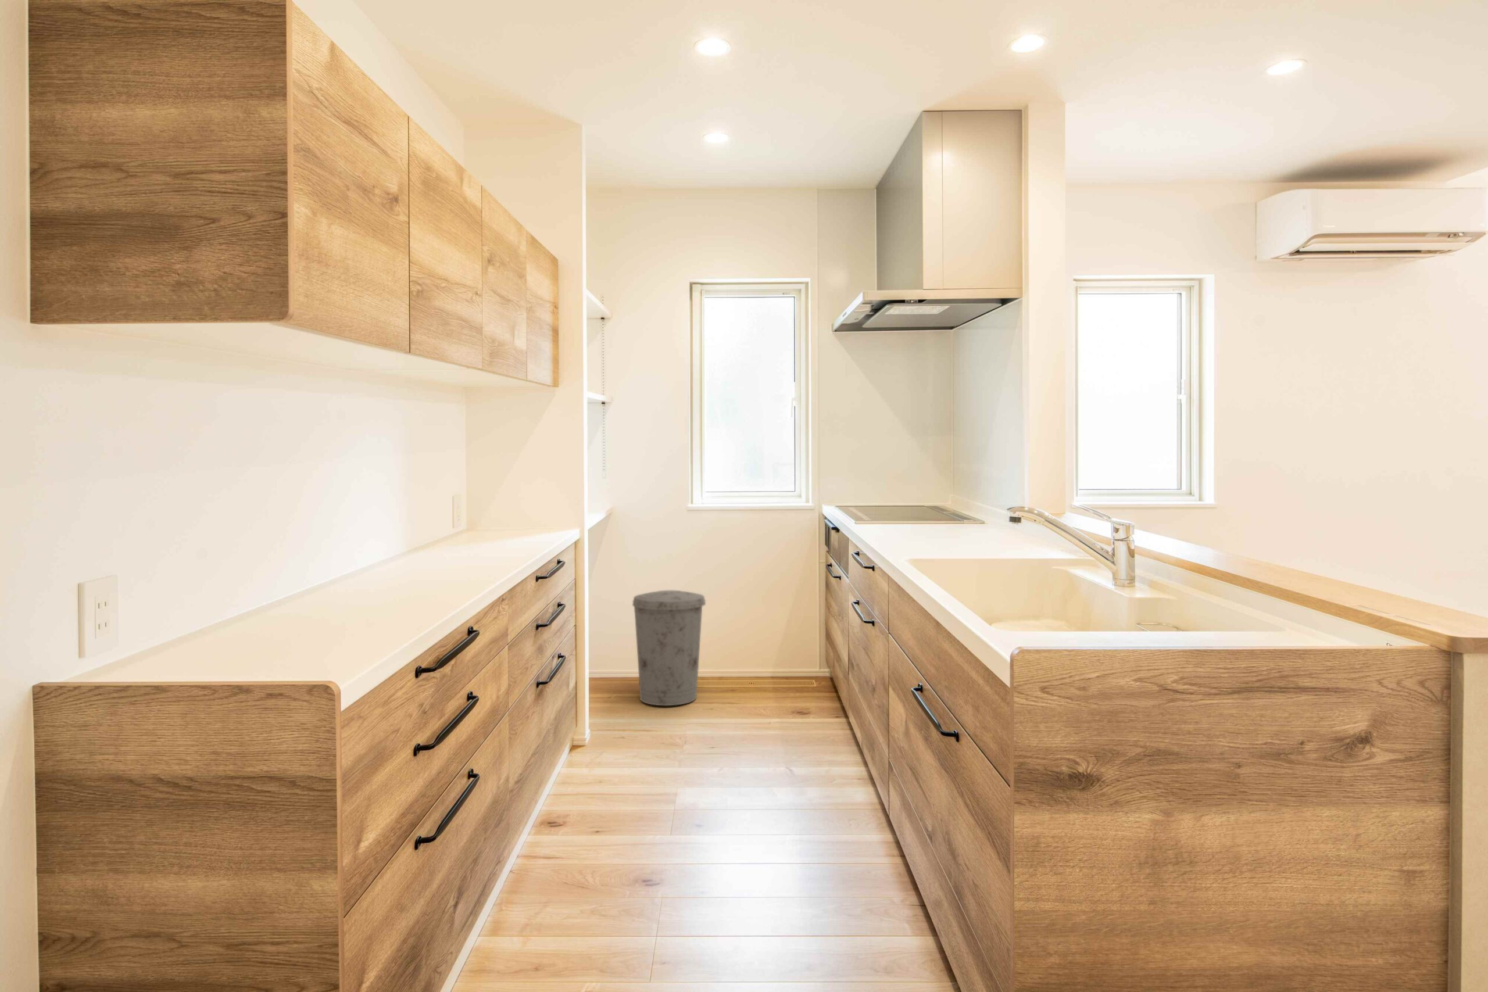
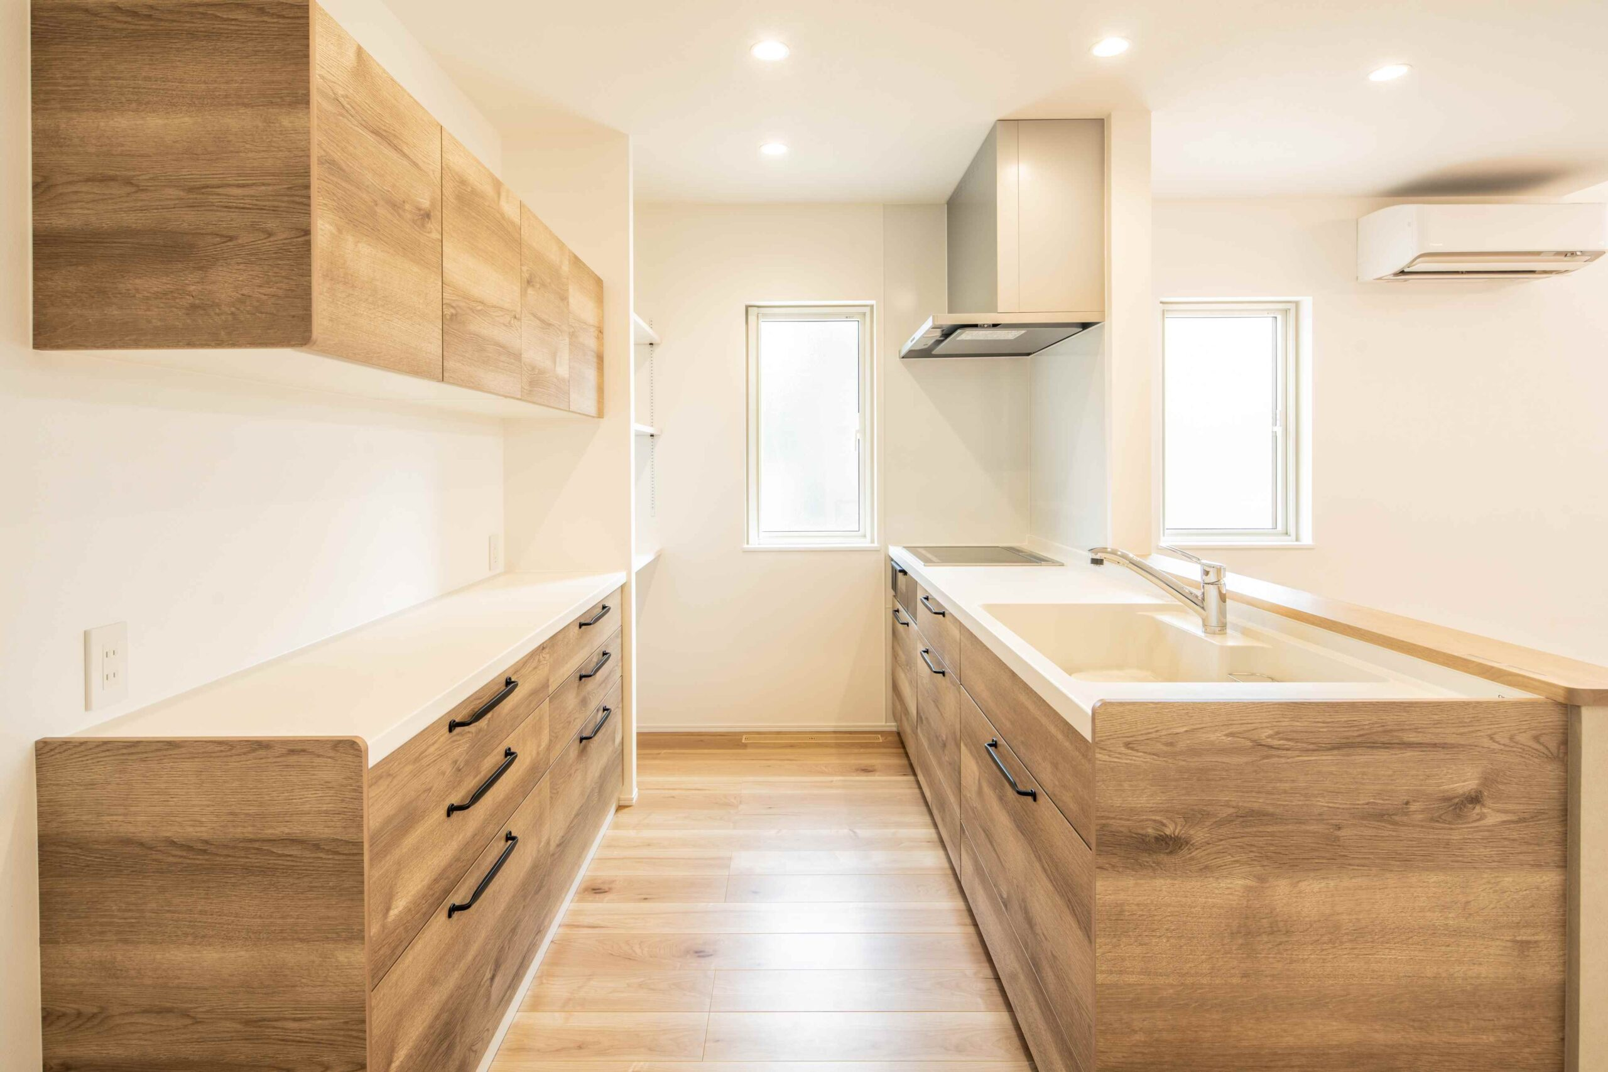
- trash can [632,590,706,706]
